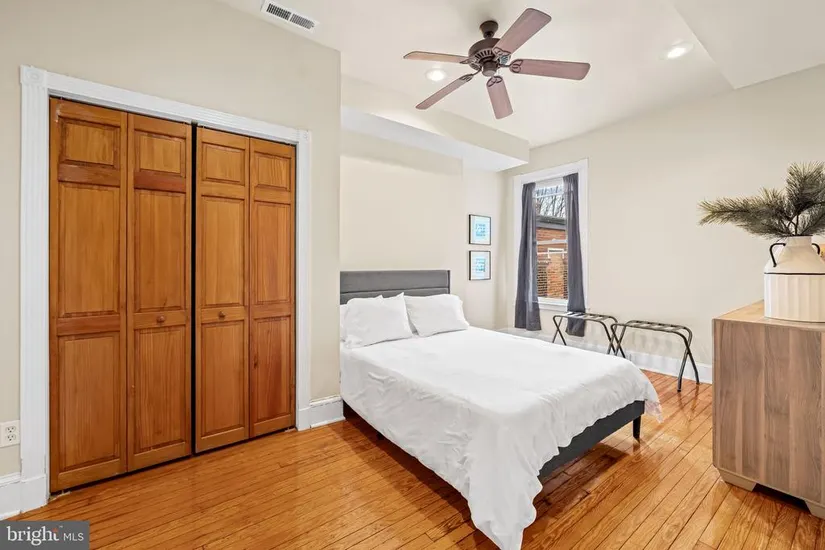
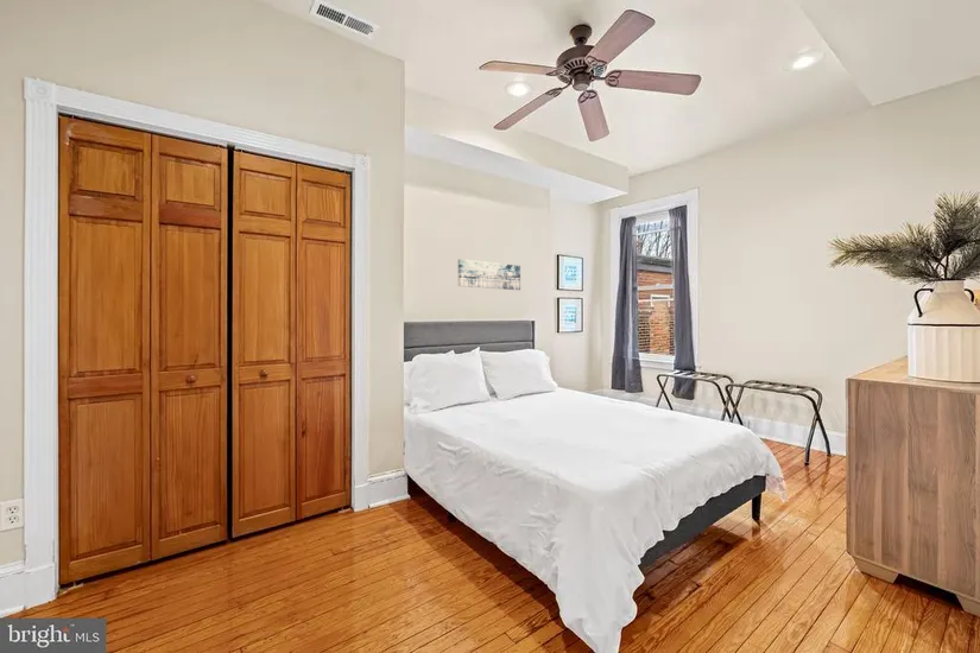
+ wall art [456,258,521,291]
